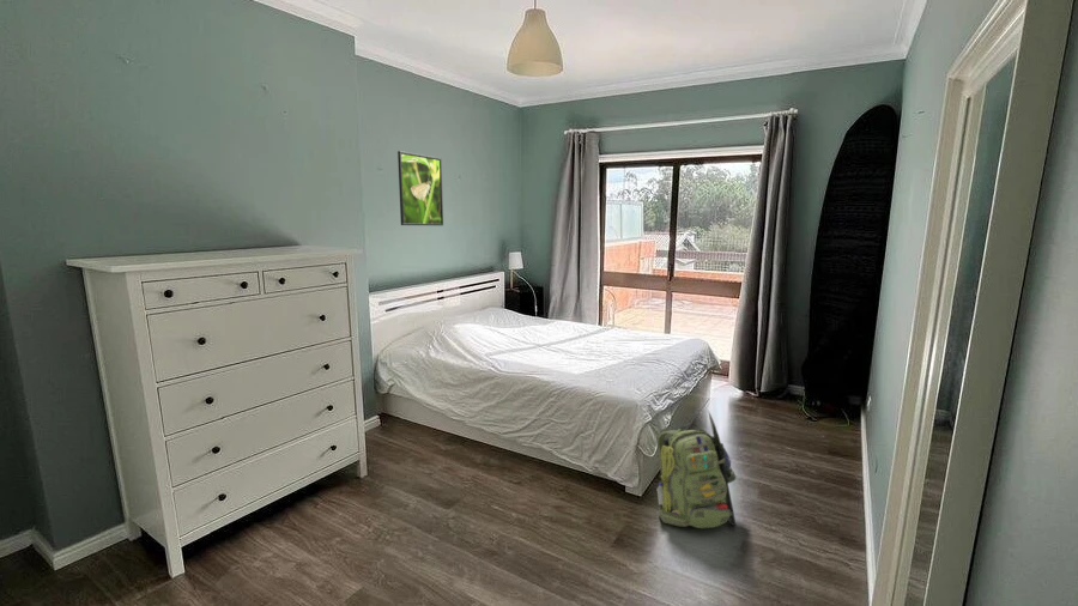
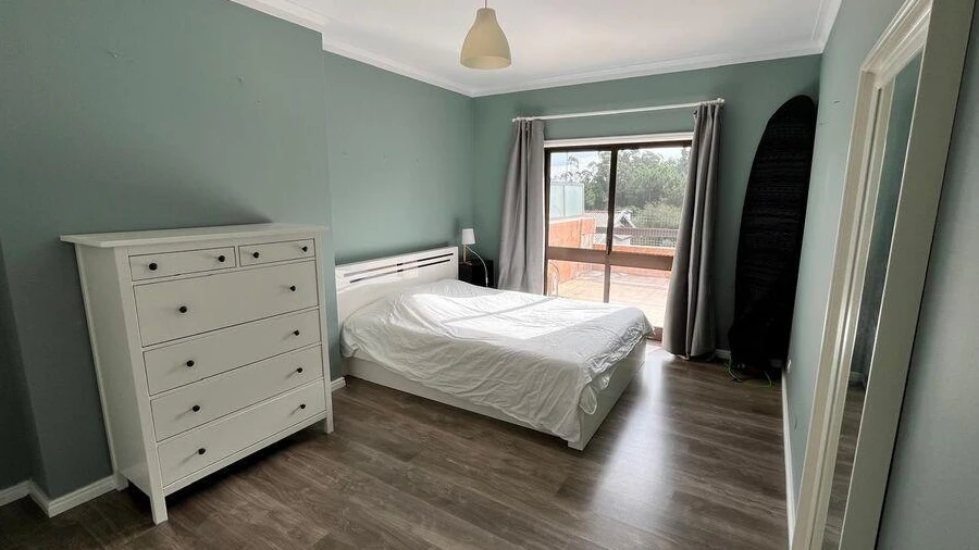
- backpack [655,408,738,529]
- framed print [396,150,444,226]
